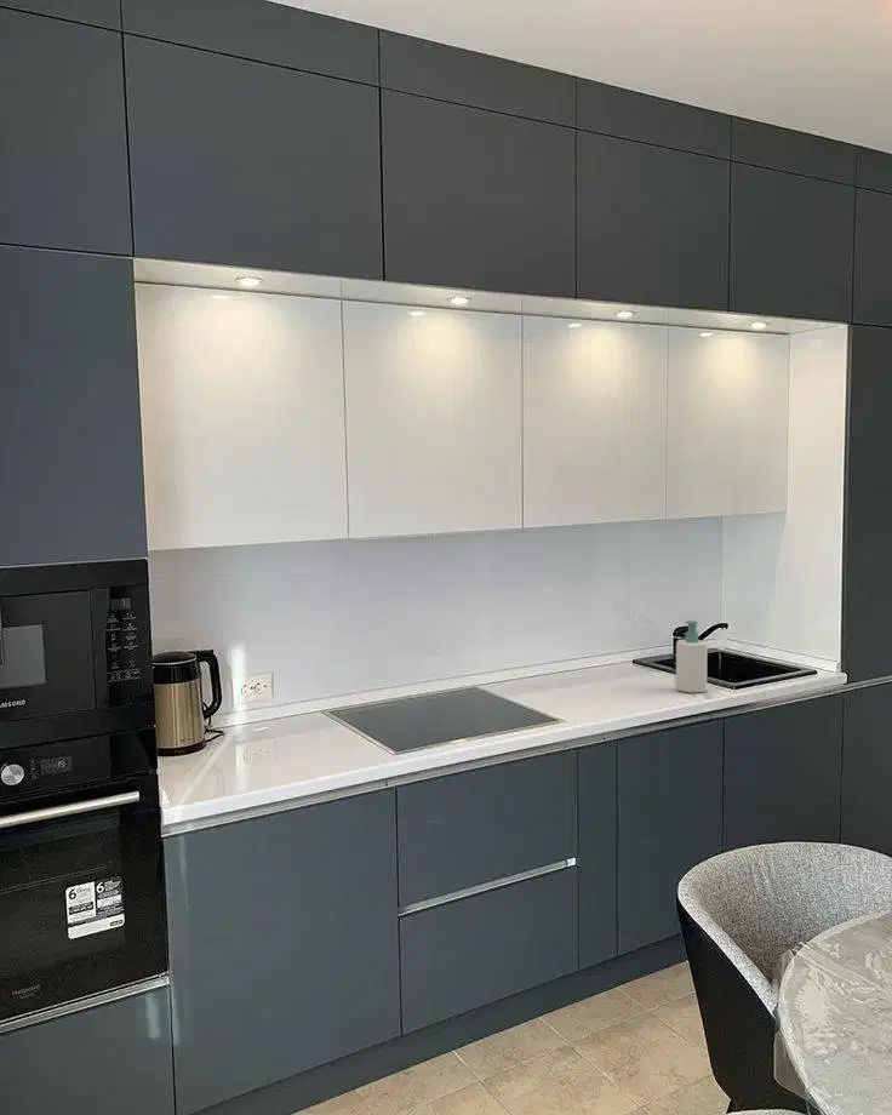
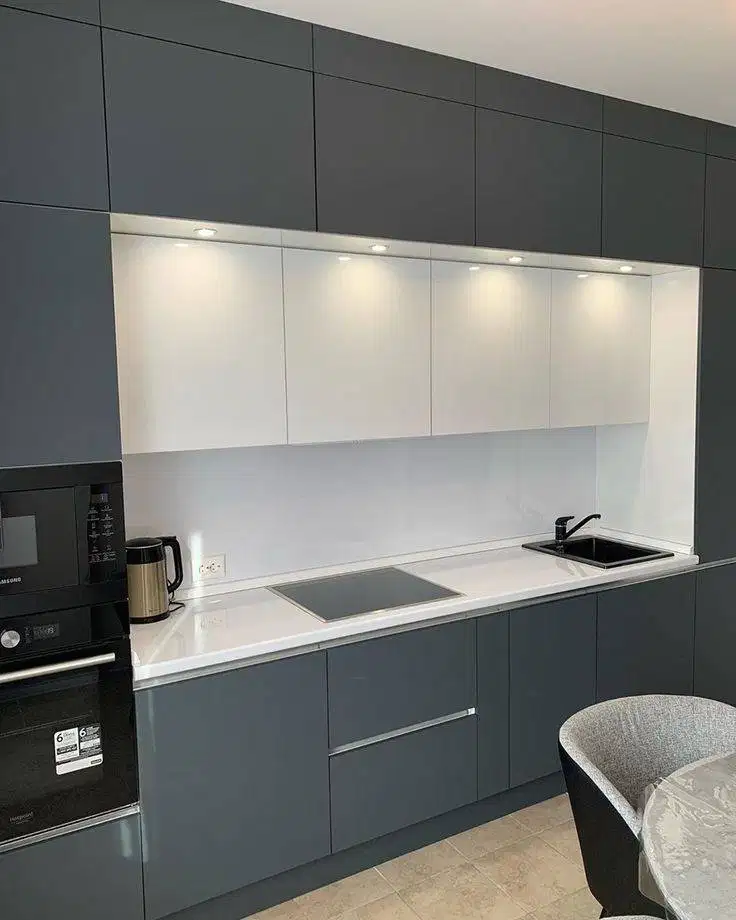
- soap bottle [675,619,709,694]
